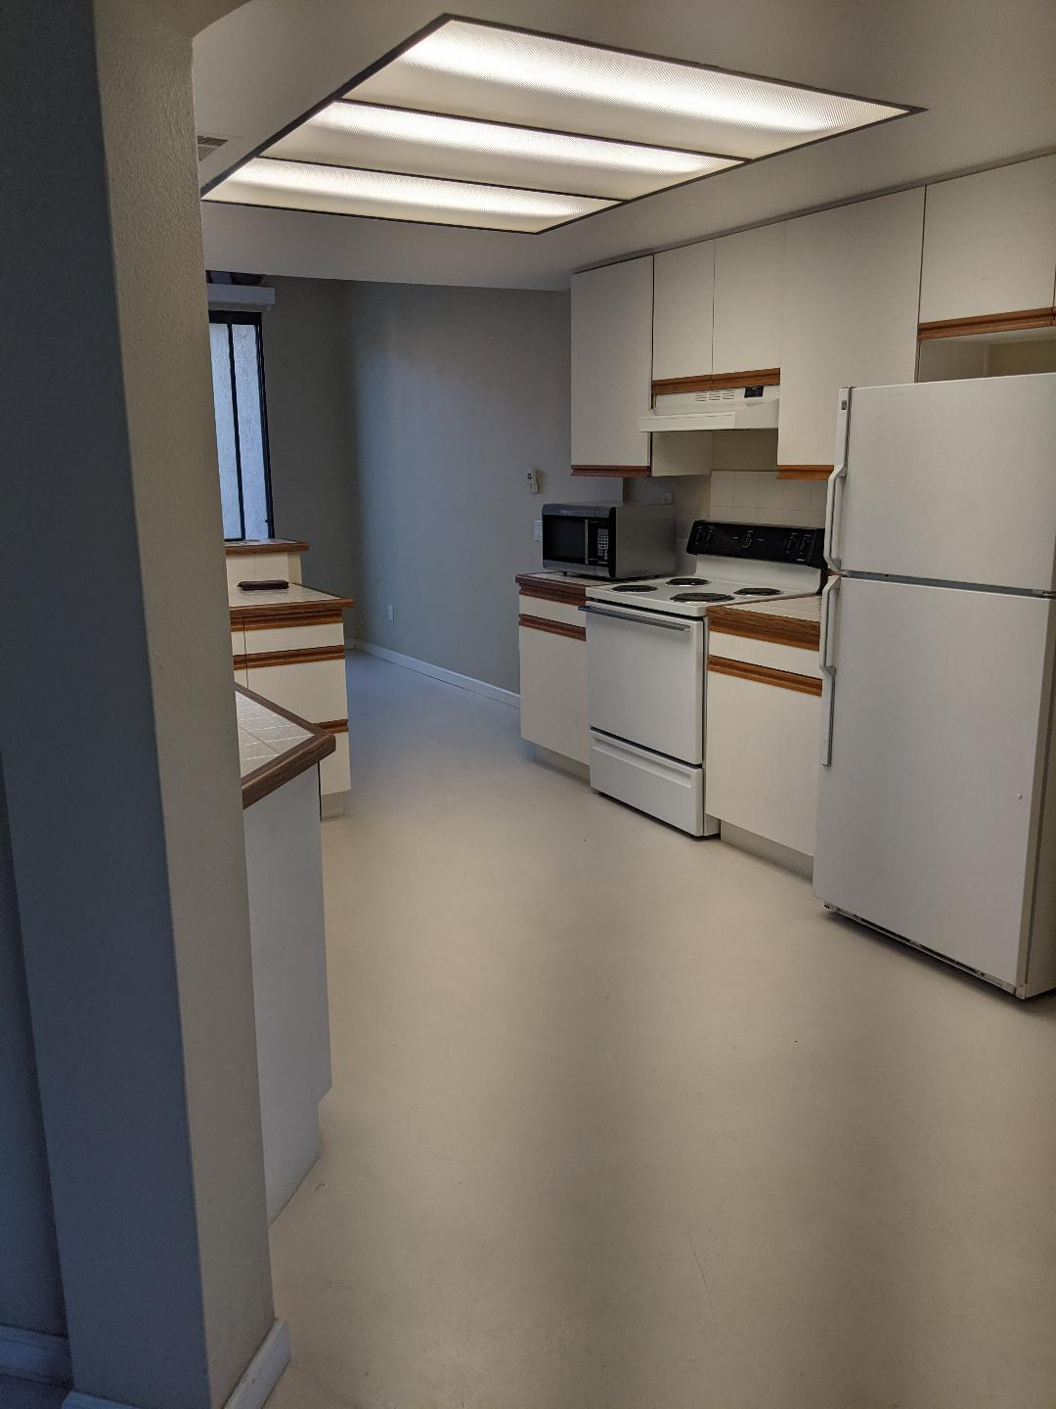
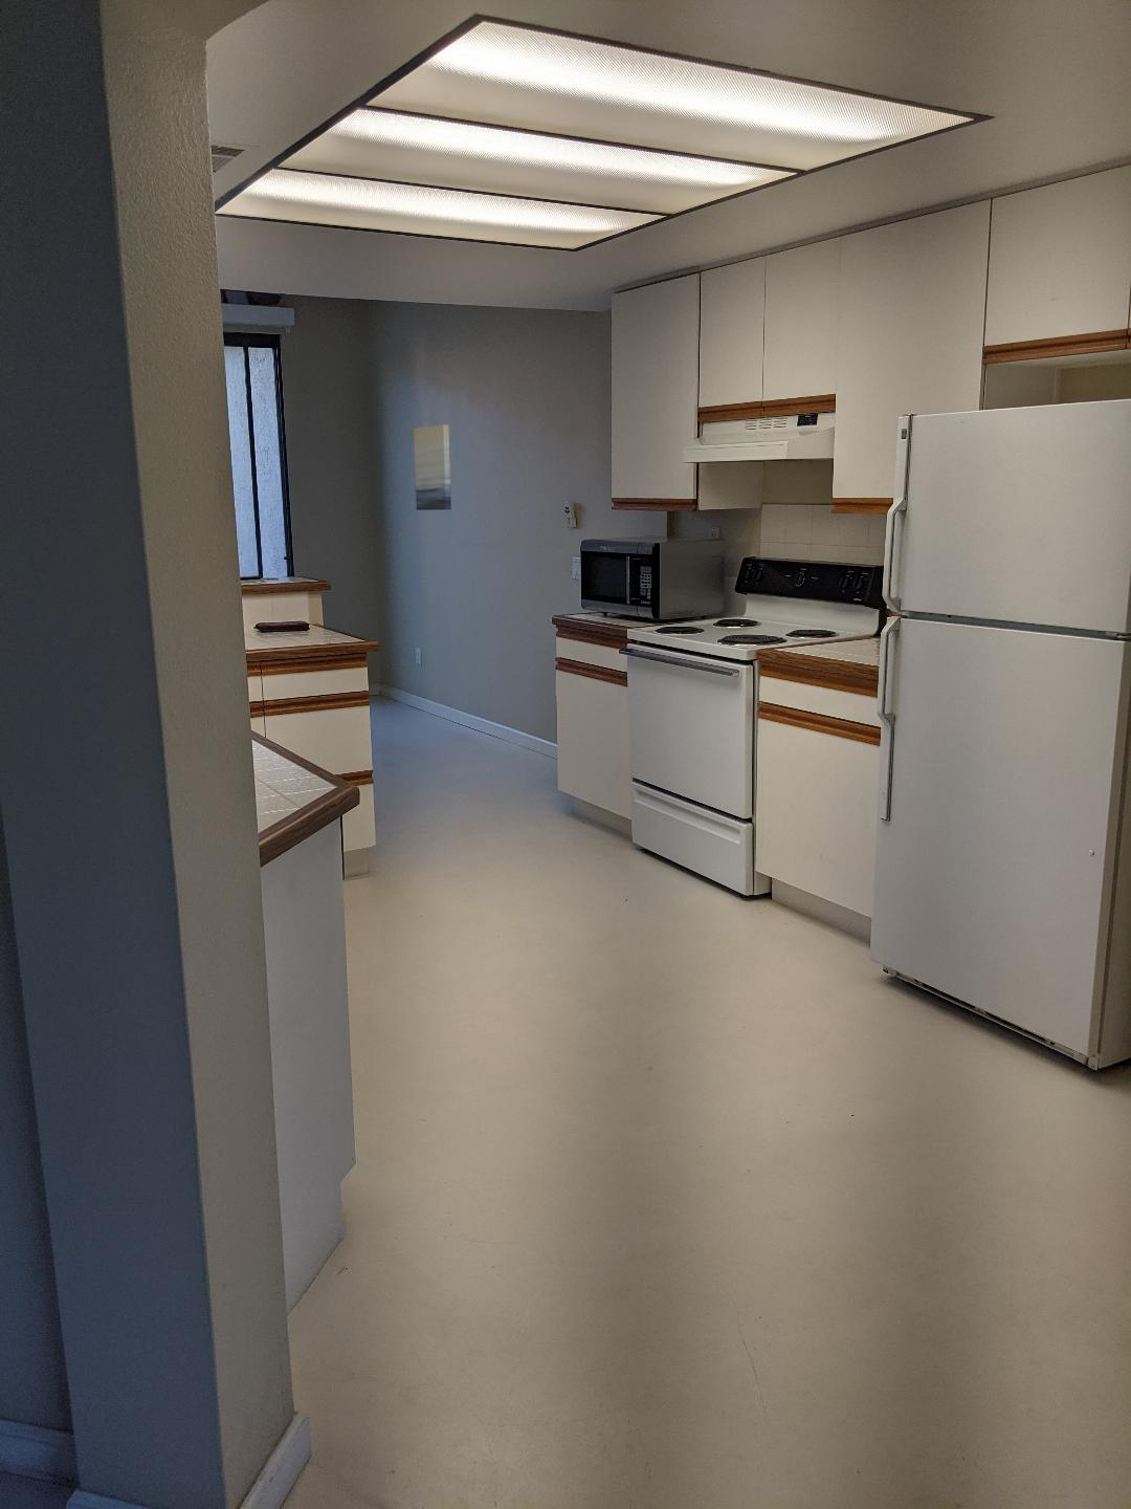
+ wall art [412,423,453,511]
